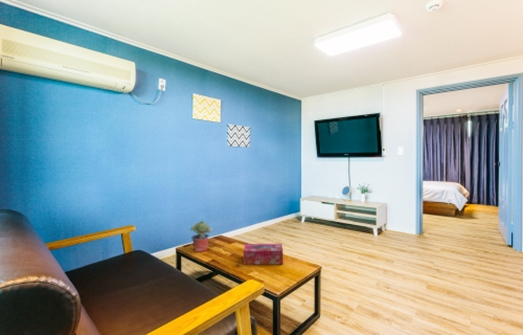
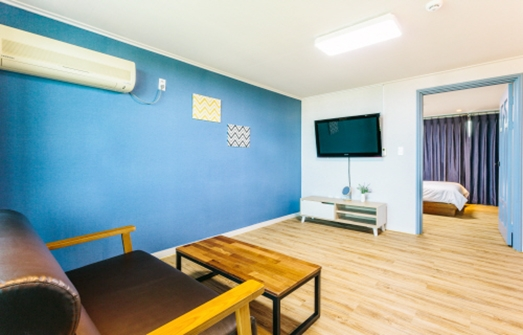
- tissue box [242,243,284,265]
- potted plant [189,220,214,253]
